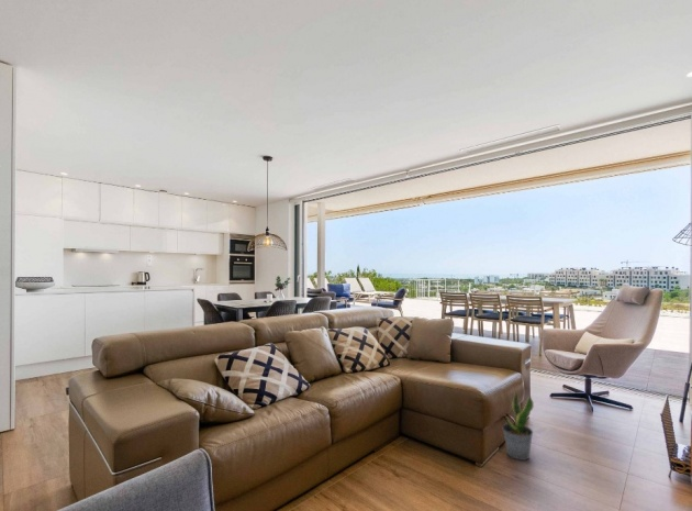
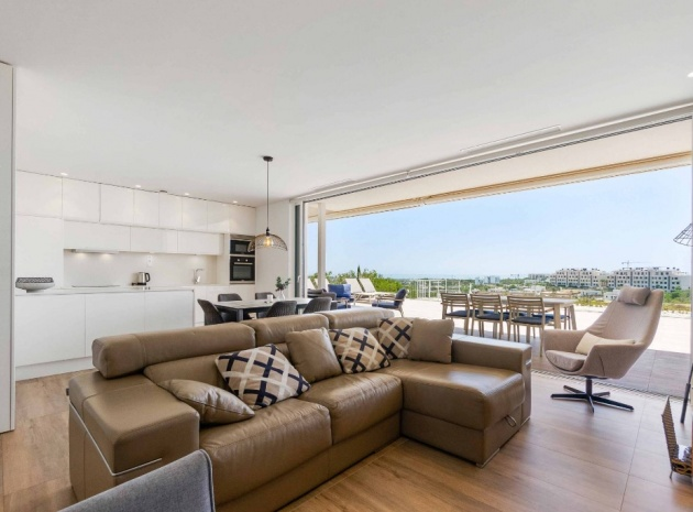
- potted plant [502,391,535,462]
